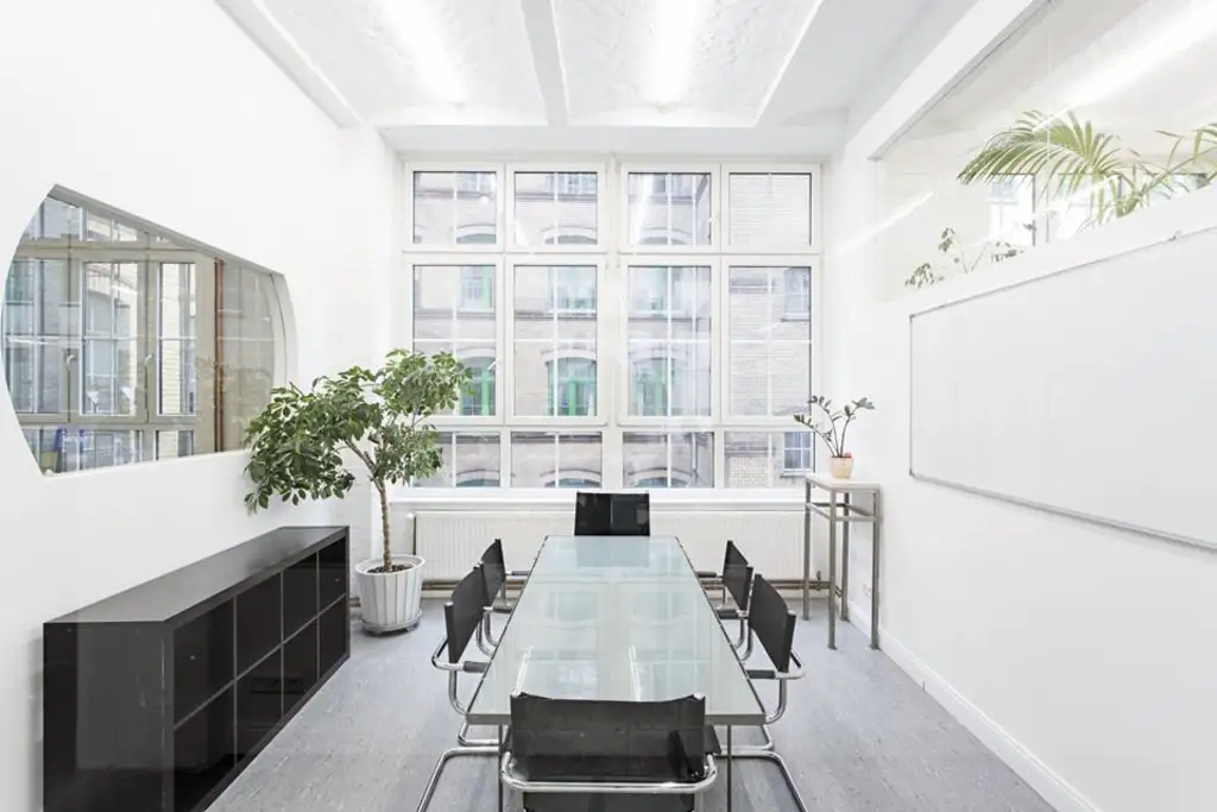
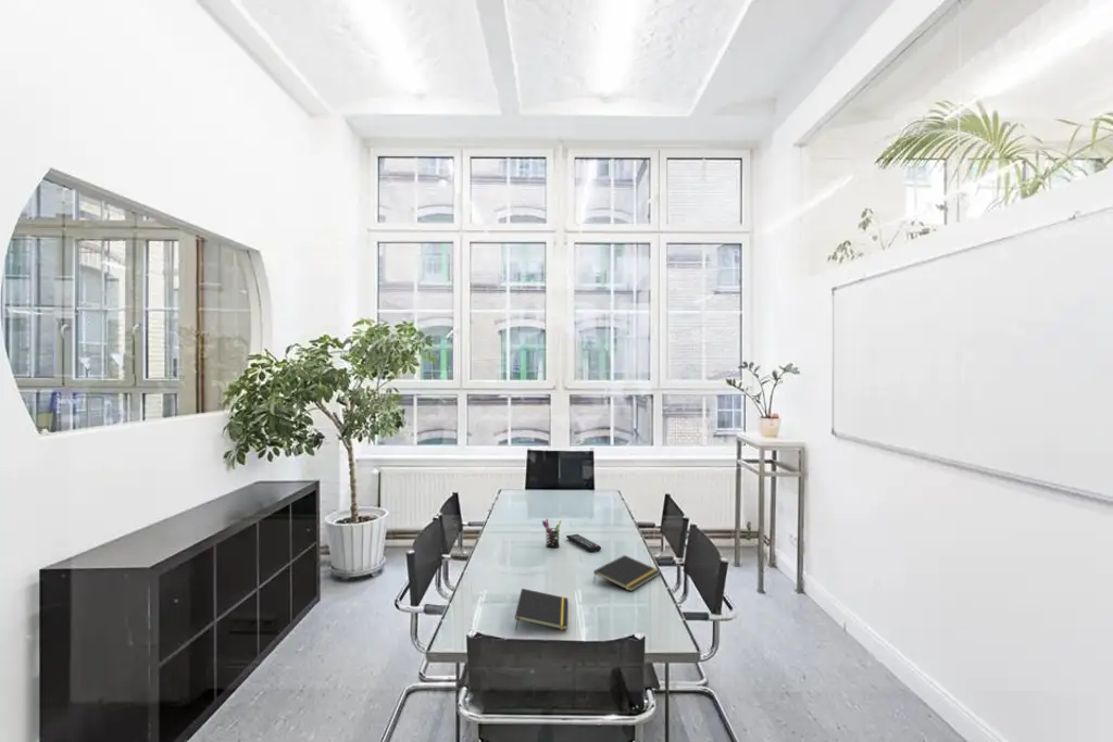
+ remote control [565,533,602,553]
+ notepad [514,588,568,631]
+ pen holder [541,518,563,549]
+ notepad [592,554,662,592]
